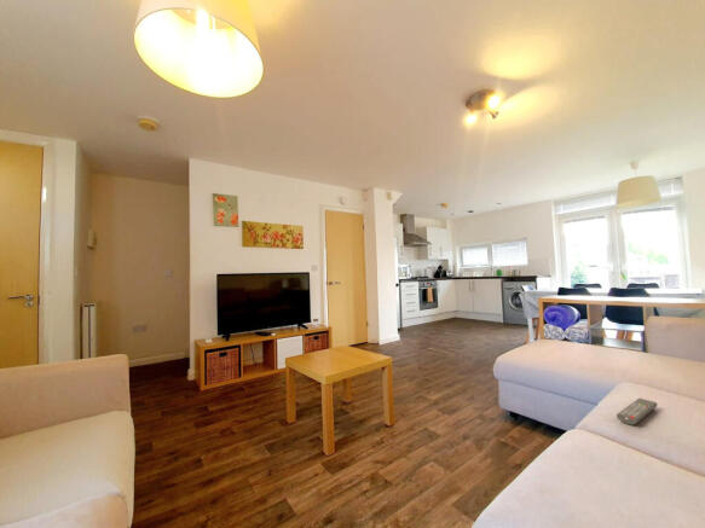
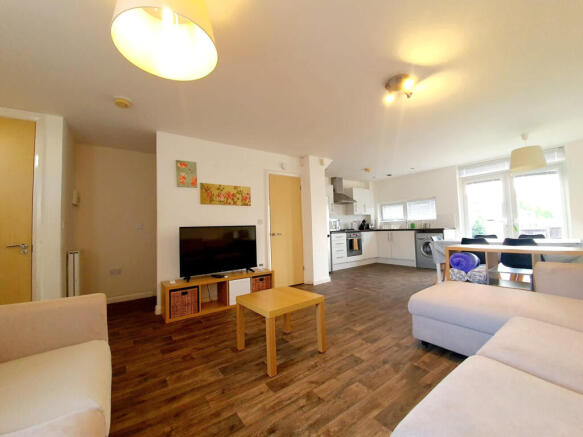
- remote control [616,398,658,425]
